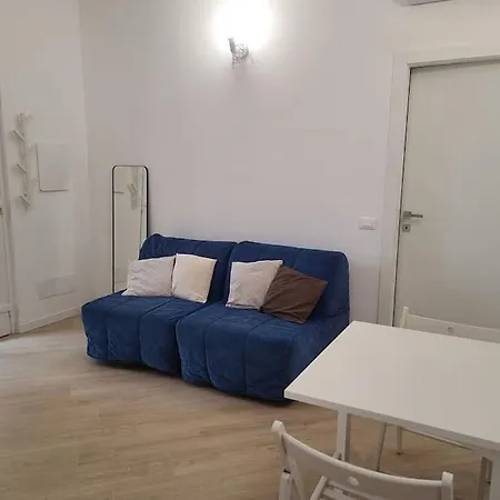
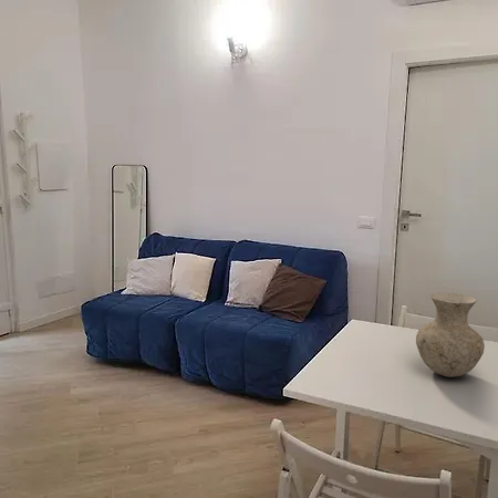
+ vase [415,291,486,378]
